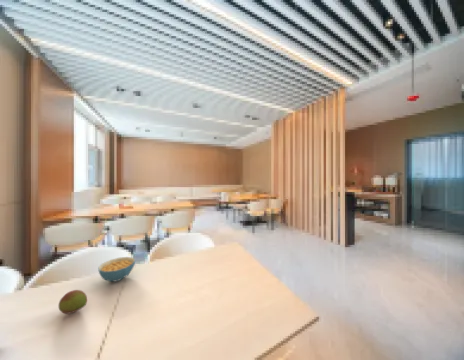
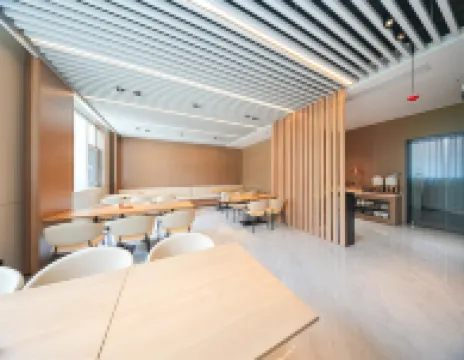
- cereal bowl [97,256,136,283]
- fruit [58,289,88,315]
